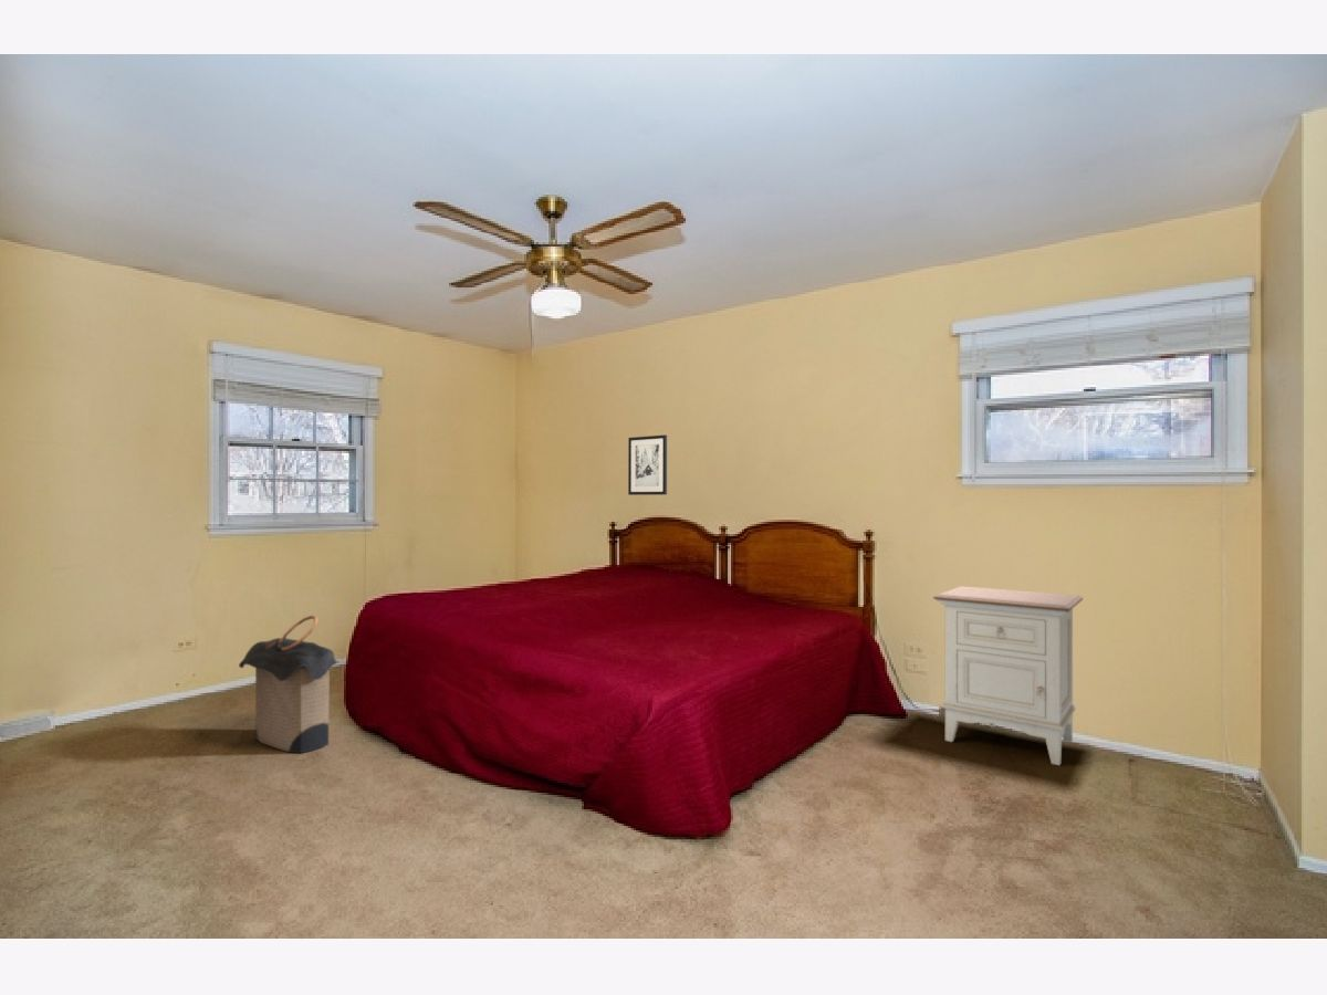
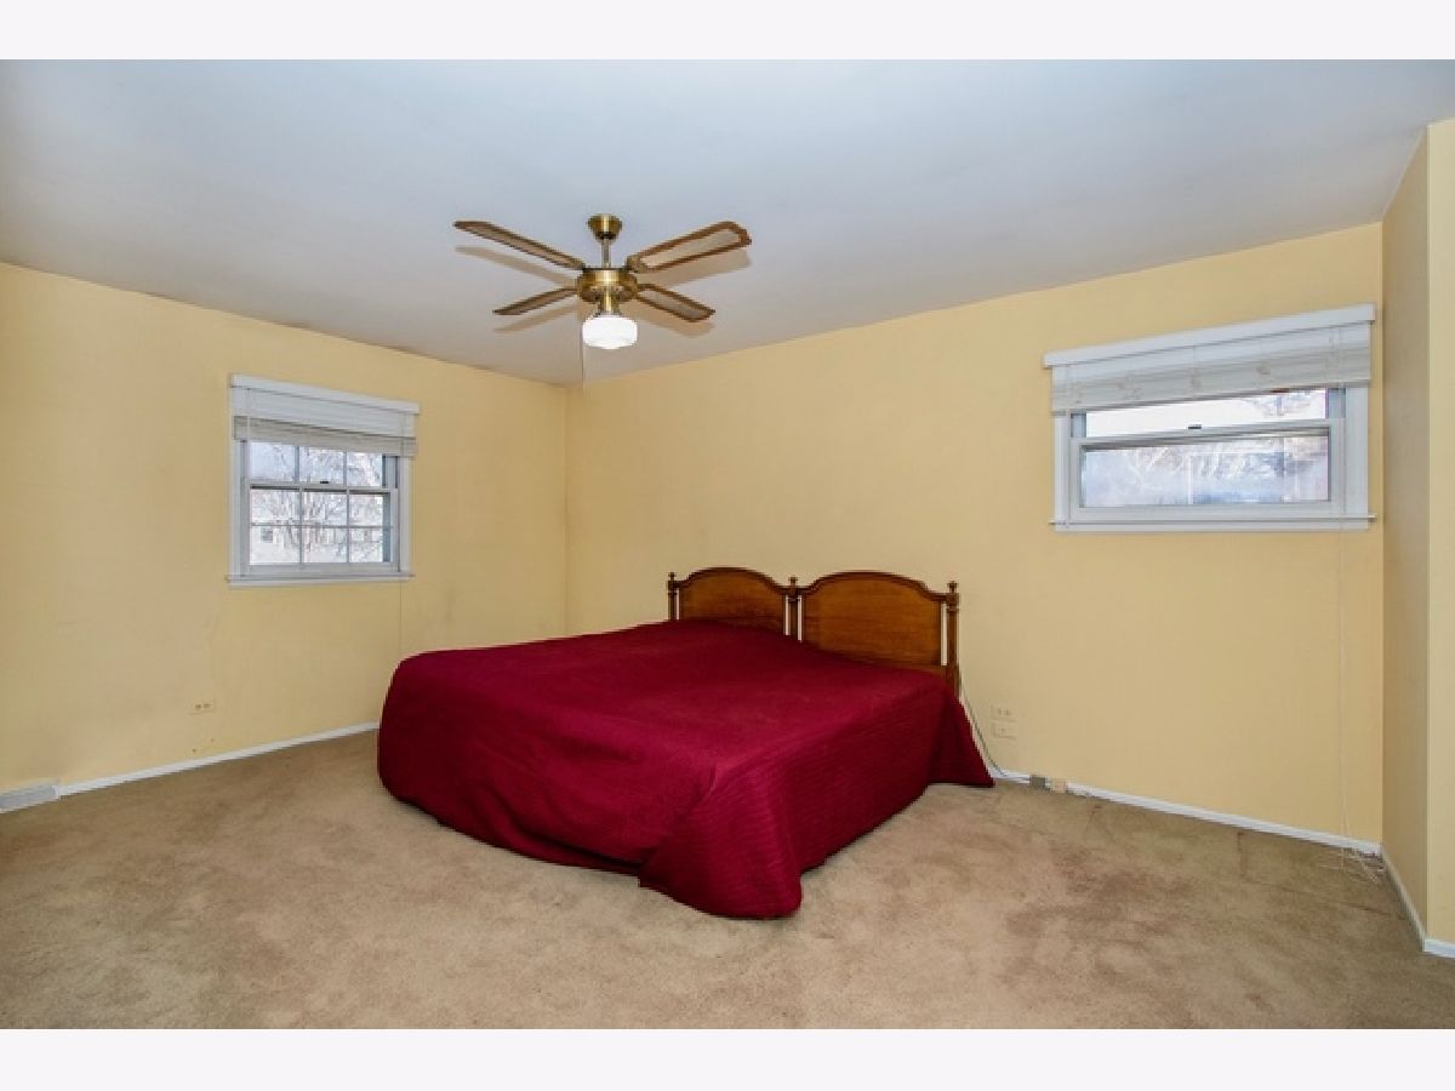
- wall art [627,433,668,496]
- laundry hamper [238,615,339,754]
- nightstand [932,585,1084,766]
